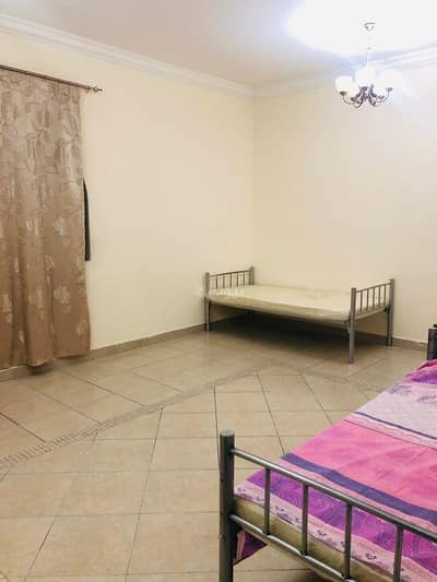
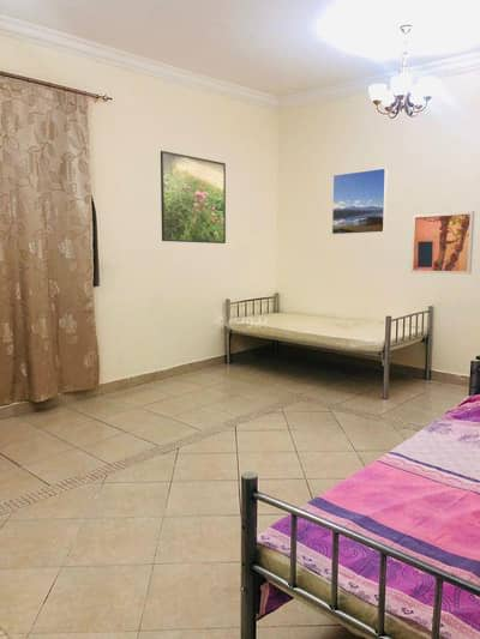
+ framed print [331,167,388,235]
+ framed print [160,150,227,245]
+ wall art [409,210,475,276]
